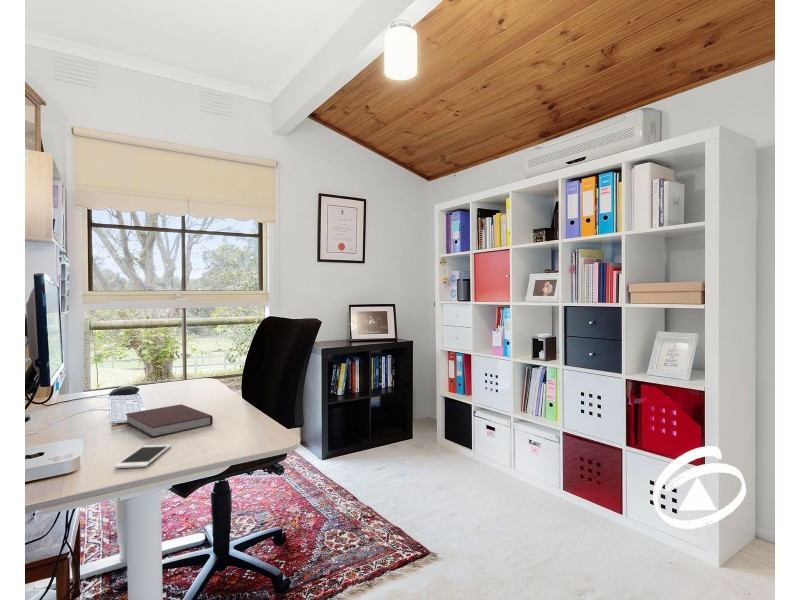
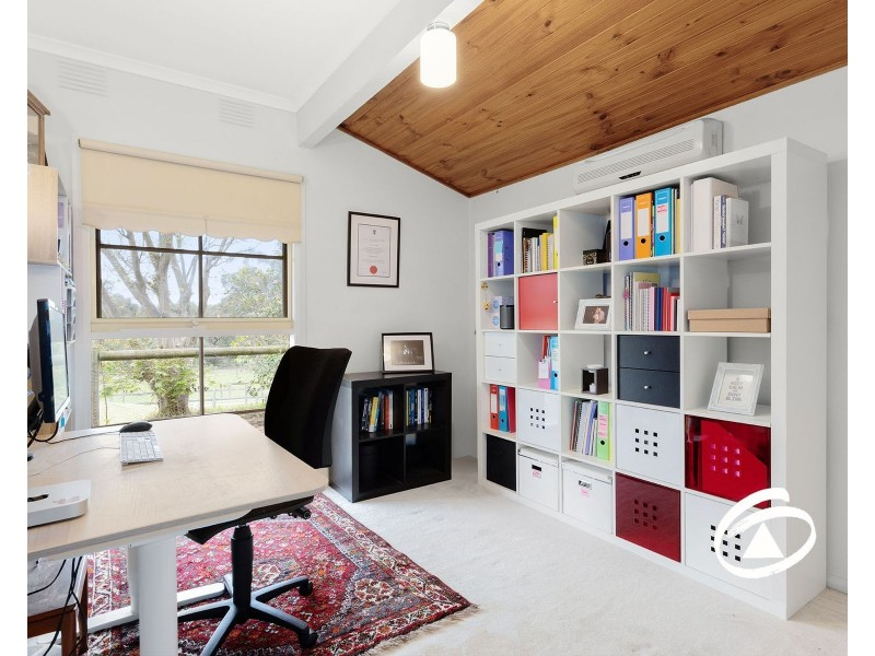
- notebook [124,403,214,438]
- cell phone [113,444,172,469]
